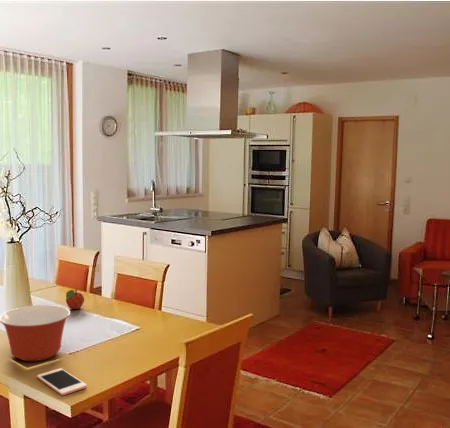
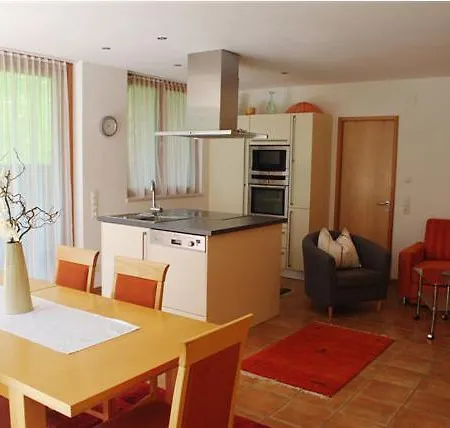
- fruit [65,288,85,310]
- mixing bowl [0,304,72,362]
- cell phone [36,367,88,396]
